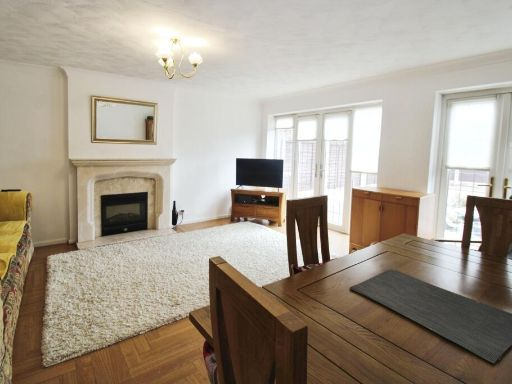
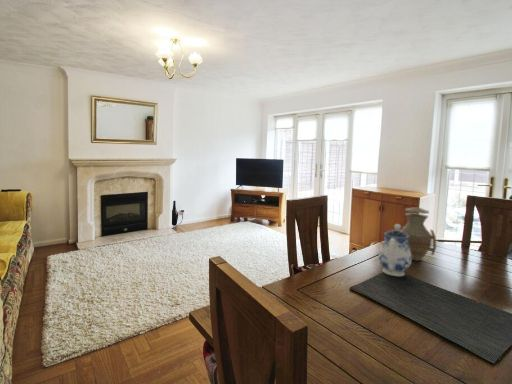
+ vase [399,206,437,262]
+ teapot [377,223,412,277]
